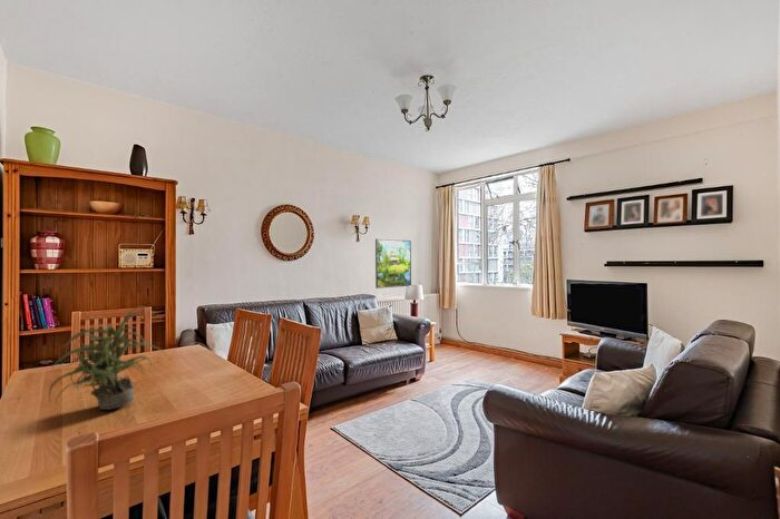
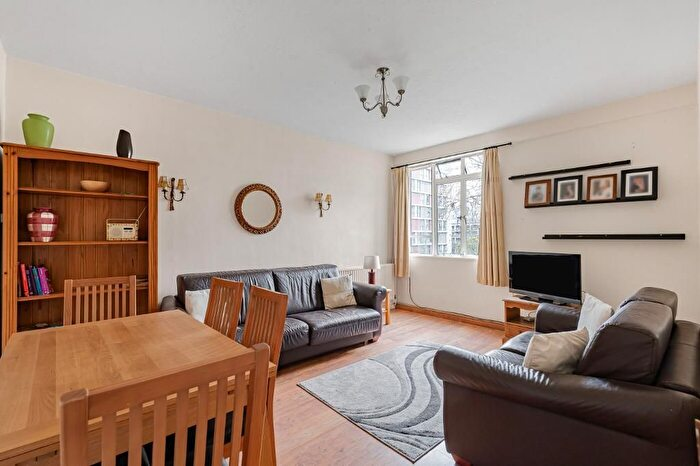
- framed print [374,237,412,290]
- potted plant [48,305,167,411]
